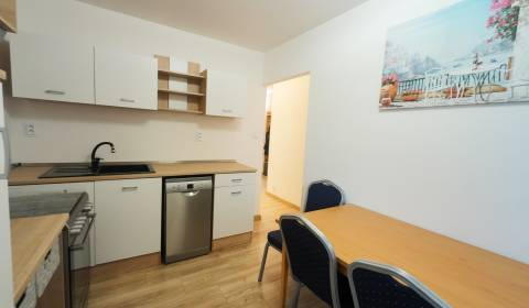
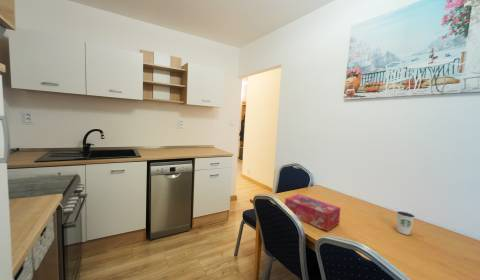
+ dixie cup [395,210,416,236]
+ tissue box [284,193,341,232]
